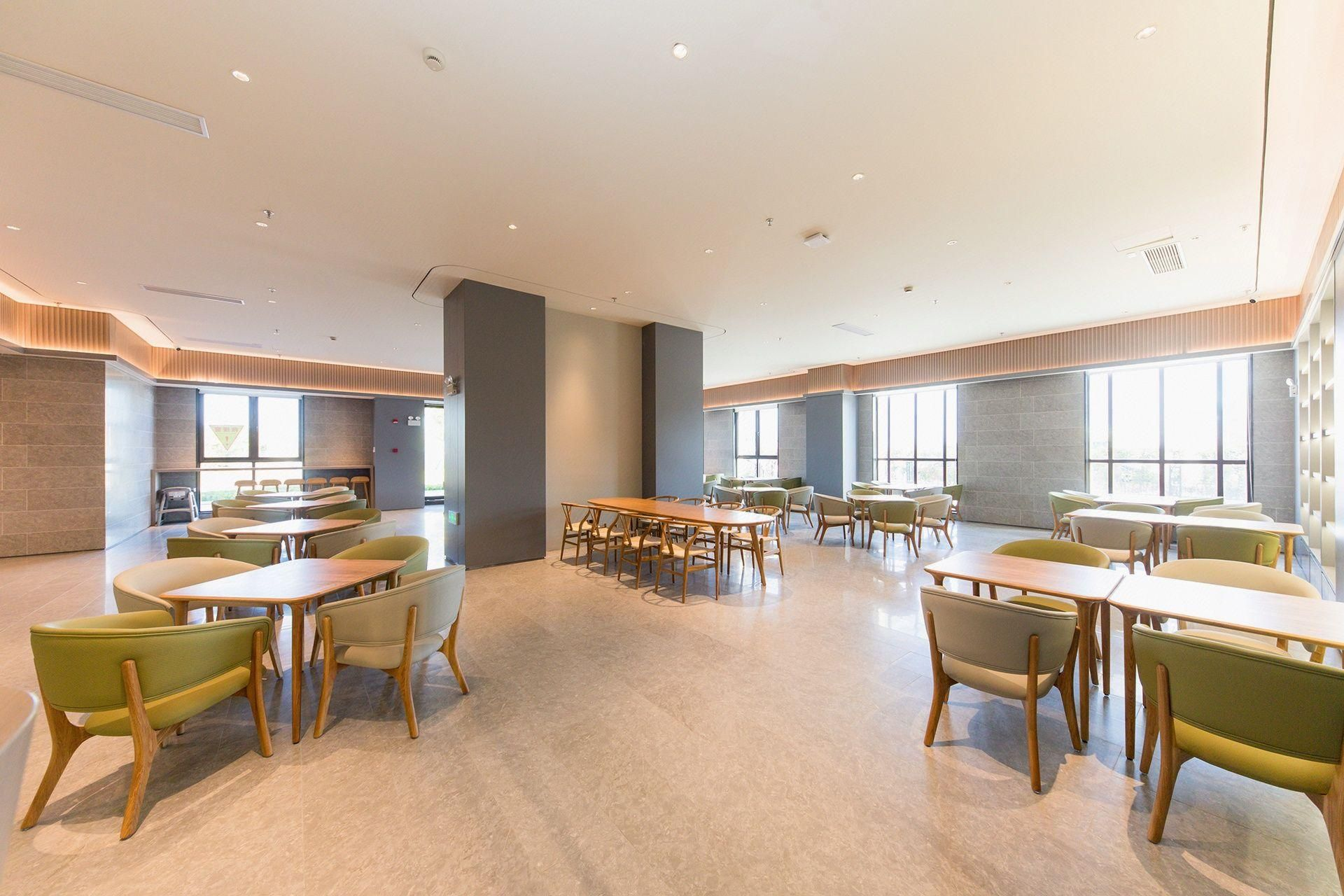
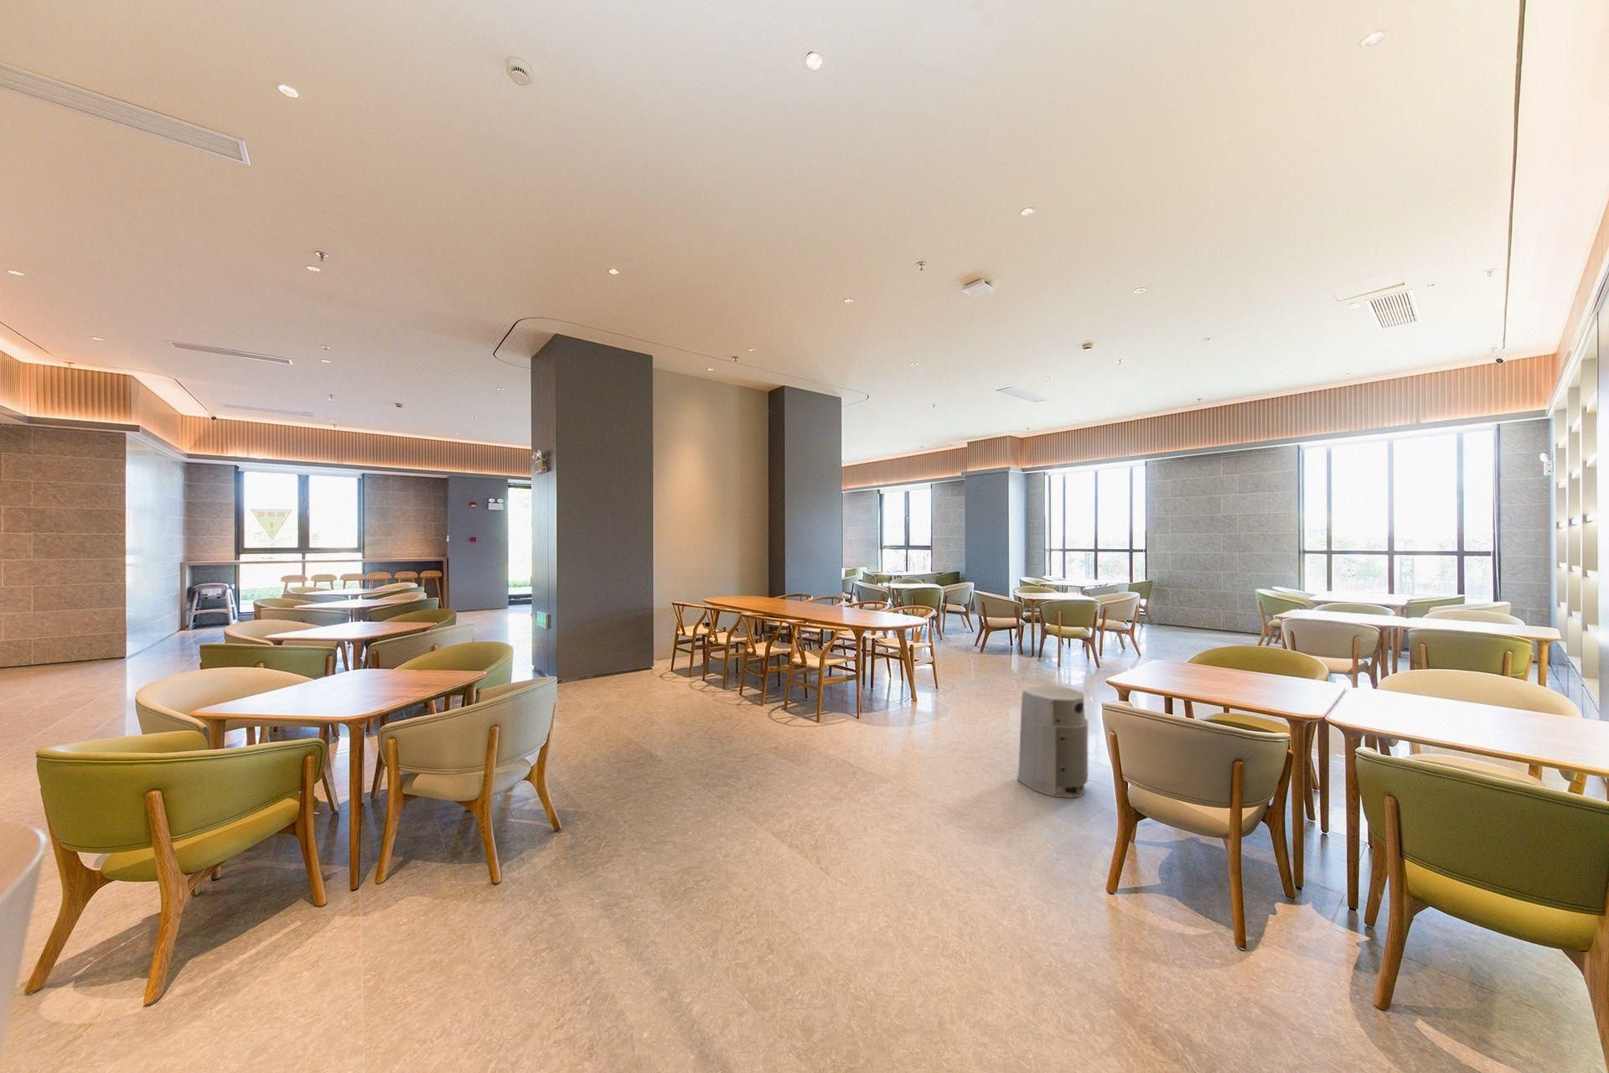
+ air purifier [1016,684,1088,799]
